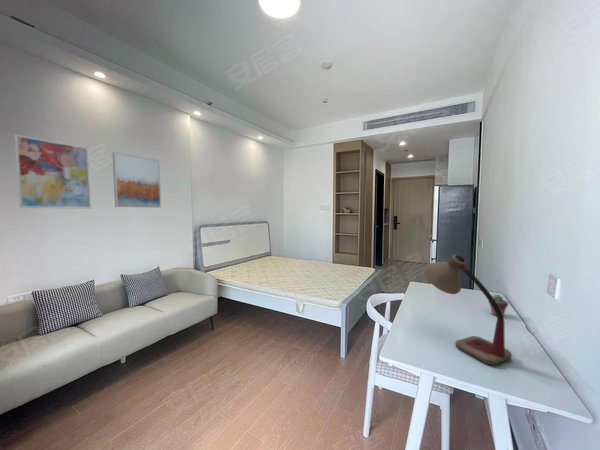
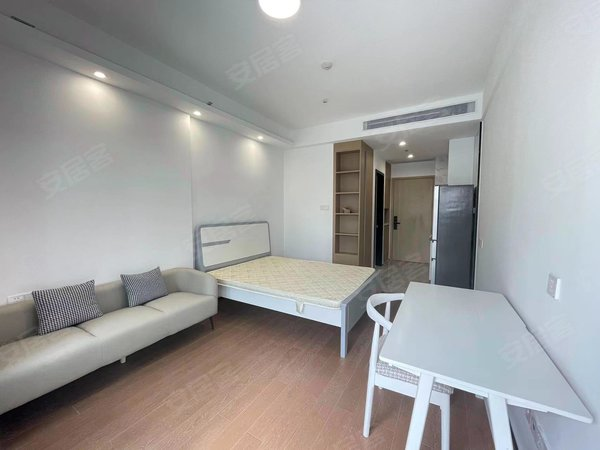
- potted succulent [487,293,509,317]
- desk lamp [422,253,513,365]
- wall art [111,151,162,209]
- wall art [13,133,92,210]
